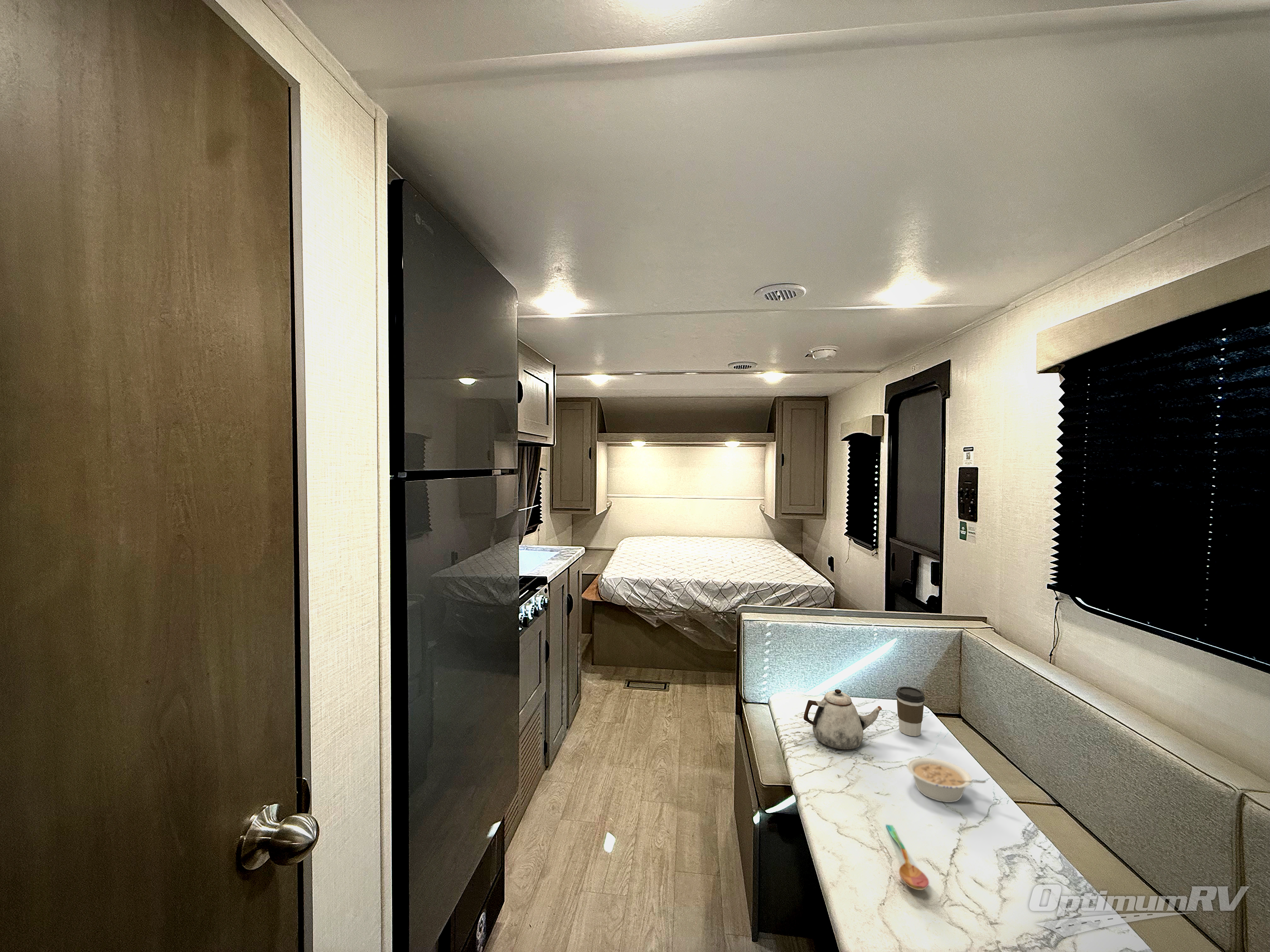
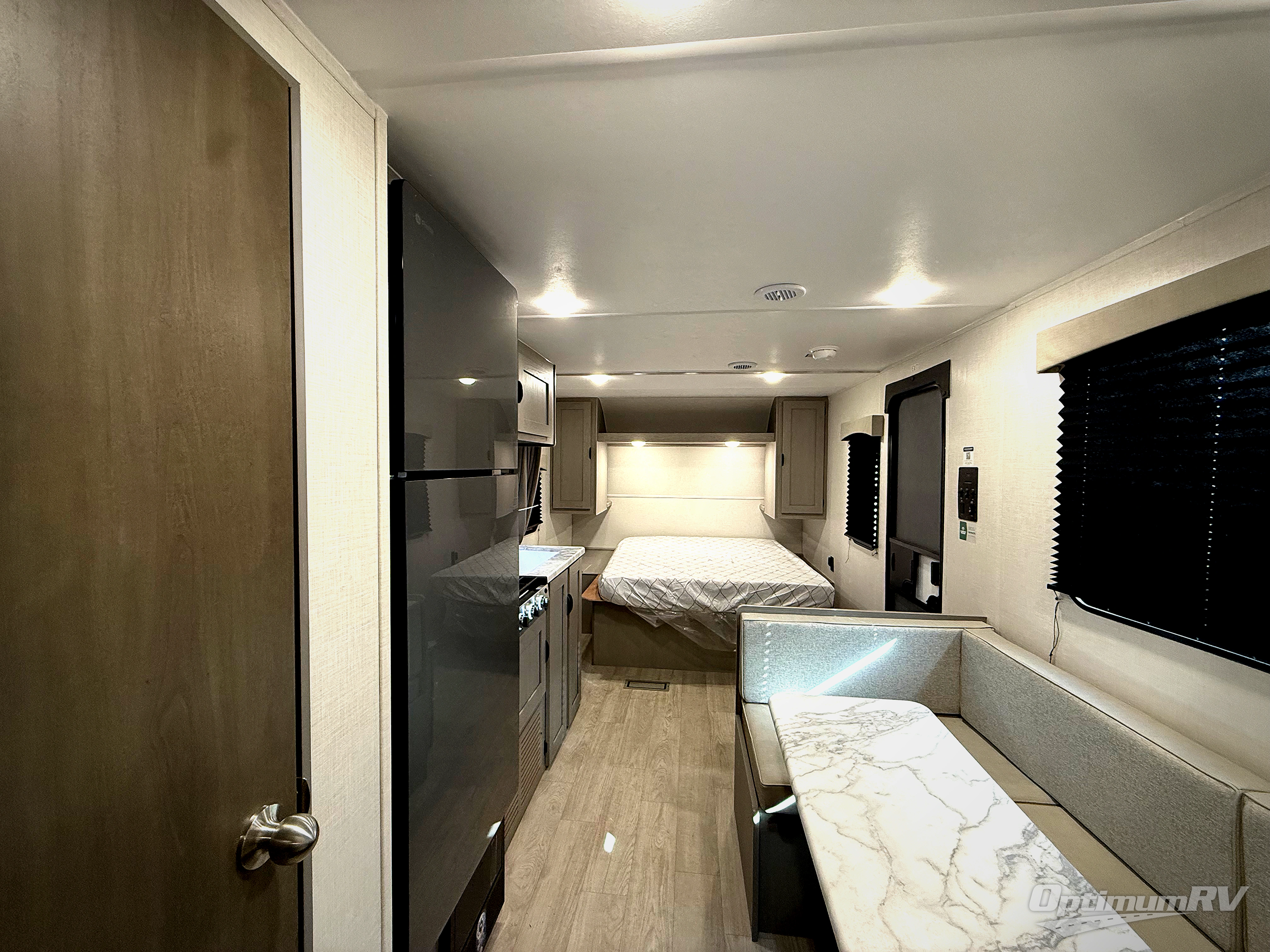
- soupspoon [885,824,930,890]
- legume [907,758,986,802]
- coffee cup [896,686,925,737]
- teapot [803,689,882,751]
